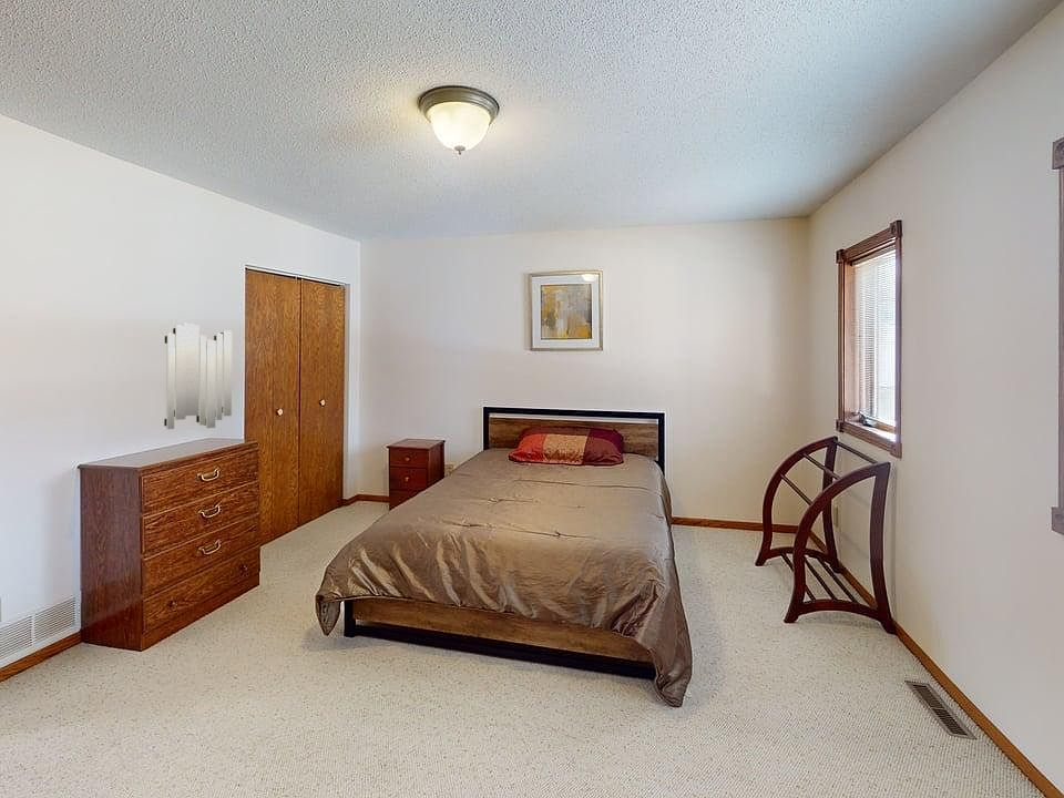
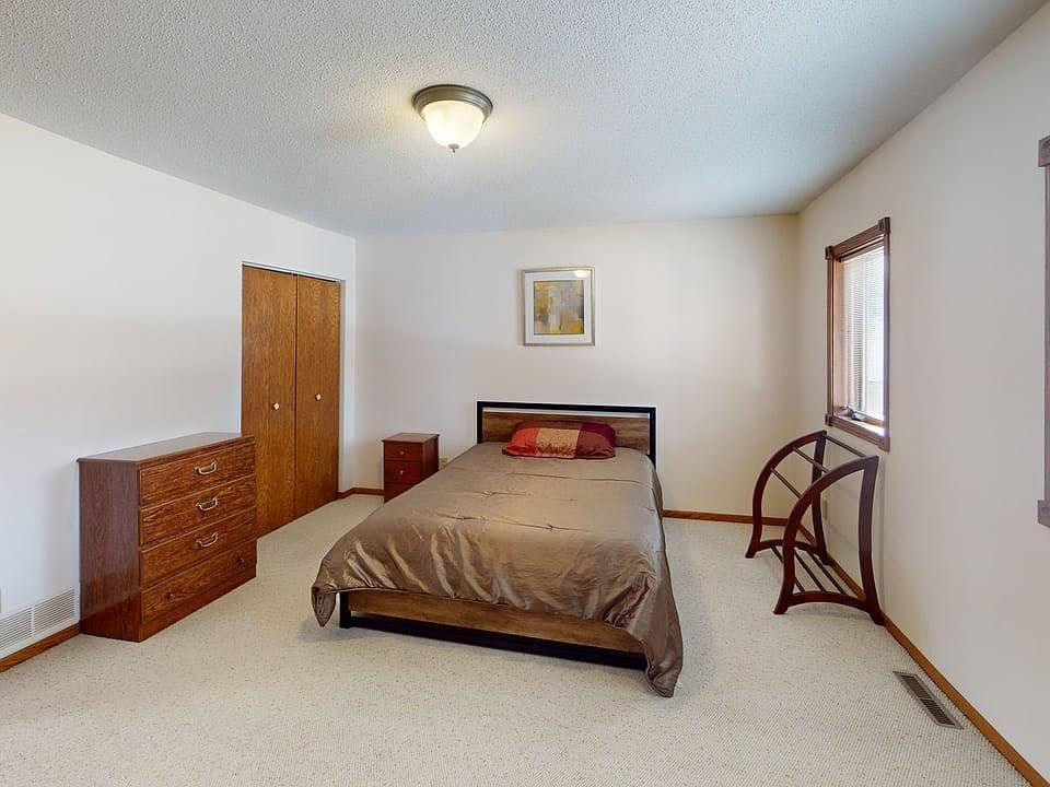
- home mirror [163,323,233,430]
